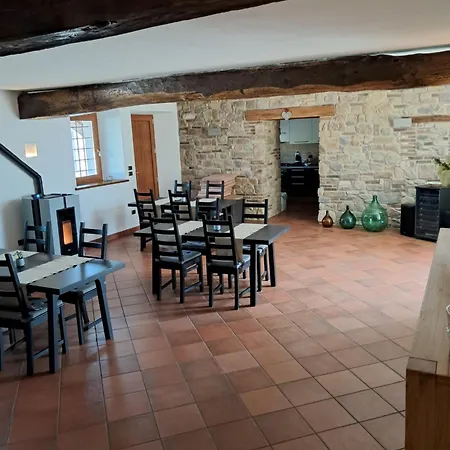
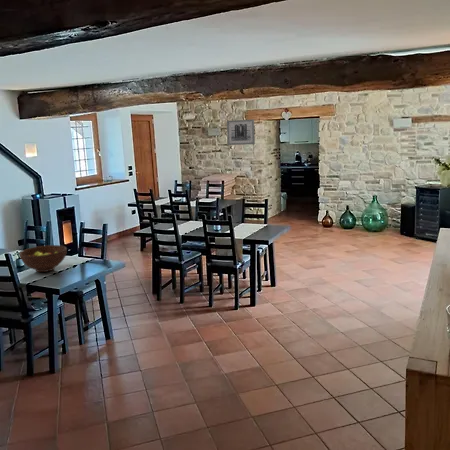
+ fruit bowl [18,244,68,273]
+ wall art [226,118,256,146]
